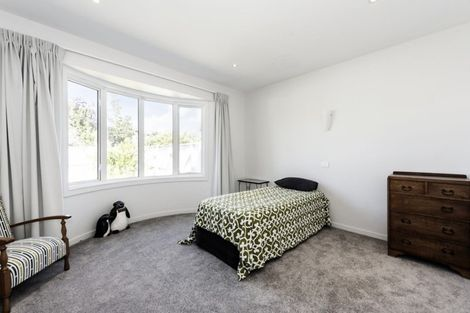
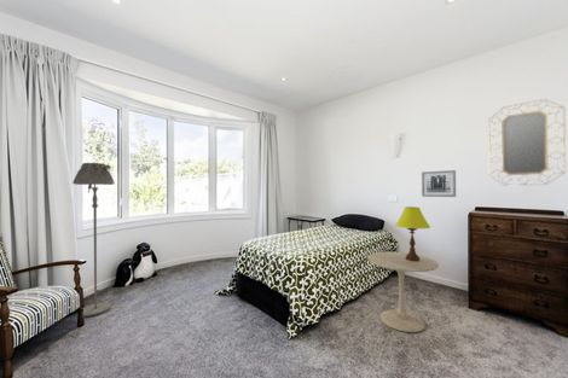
+ wall art [421,169,457,198]
+ table lamp [394,205,431,261]
+ floor lamp [71,162,116,318]
+ side table [366,251,440,333]
+ home mirror [487,98,567,186]
